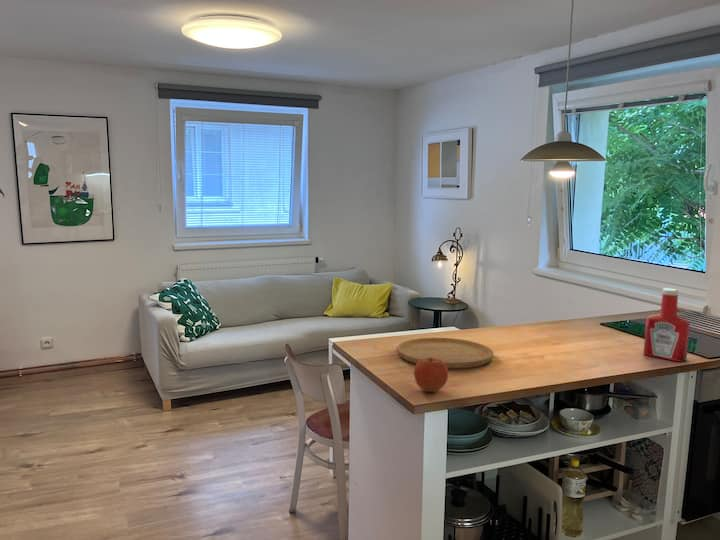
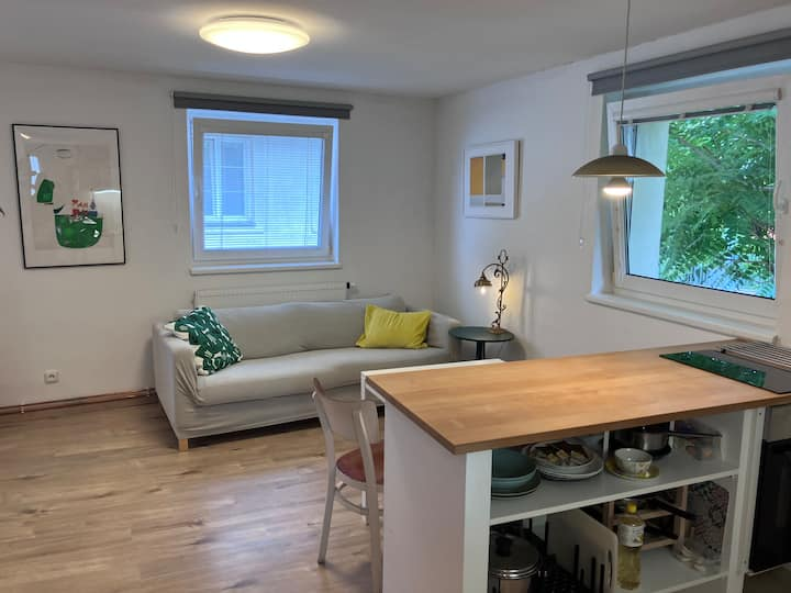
- cutting board [396,337,495,369]
- fruit [413,358,449,393]
- soap bottle [642,287,691,363]
